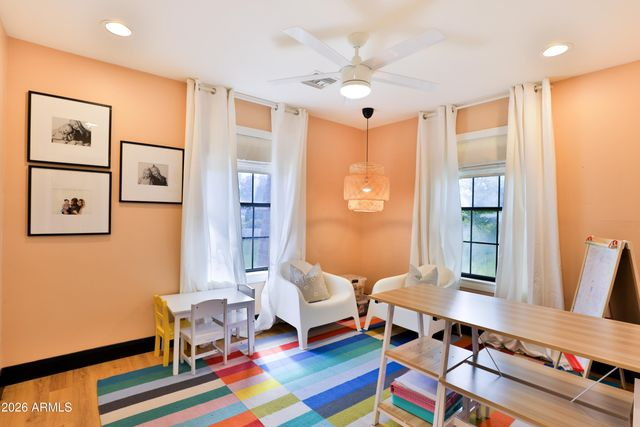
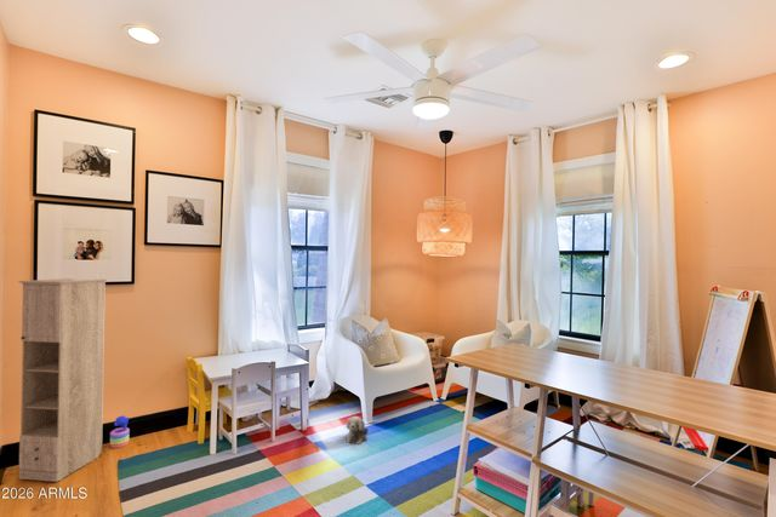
+ plush toy [344,415,370,446]
+ storage cabinet [17,277,108,483]
+ stacking toy [109,414,131,449]
